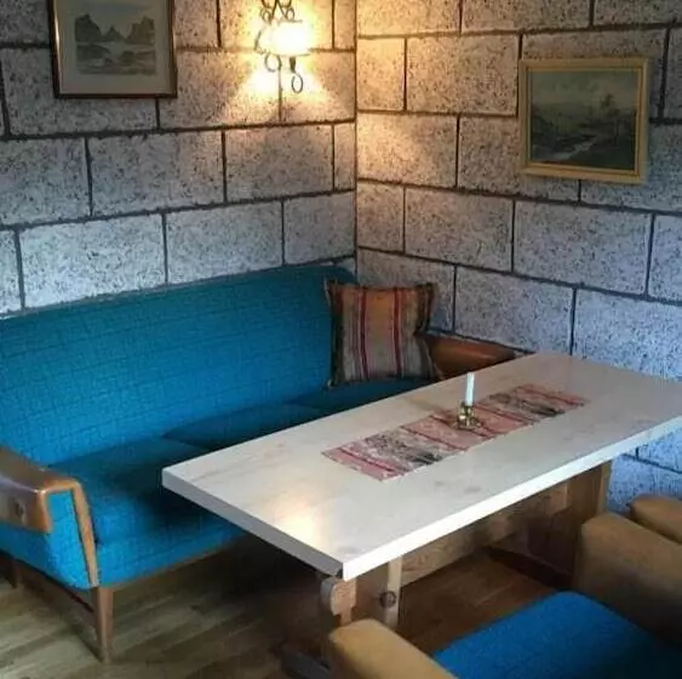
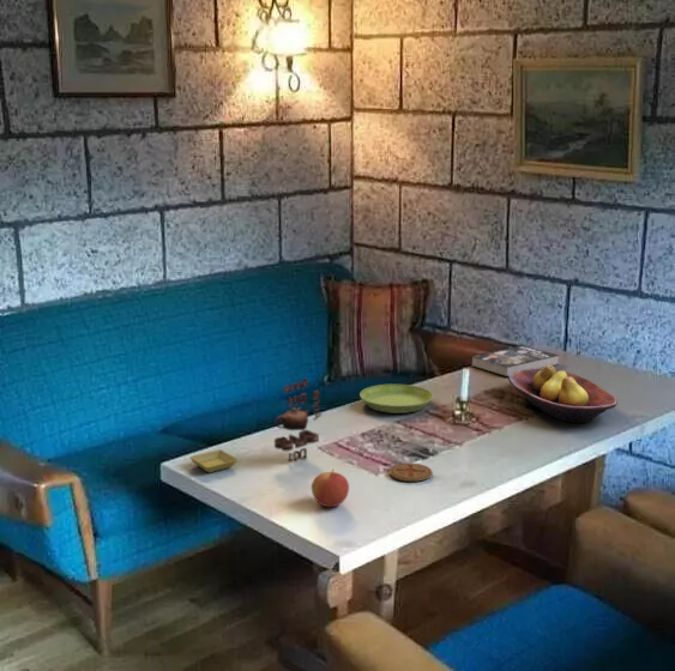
+ saucer [189,448,239,473]
+ saucer [358,383,434,415]
+ book [470,344,560,377]
+ coaster [388,461,433,483]
+ teapot [273,377,323,464]
+ apple [311,467,350,508]
+ fruit bowl [507,365,619,424]
